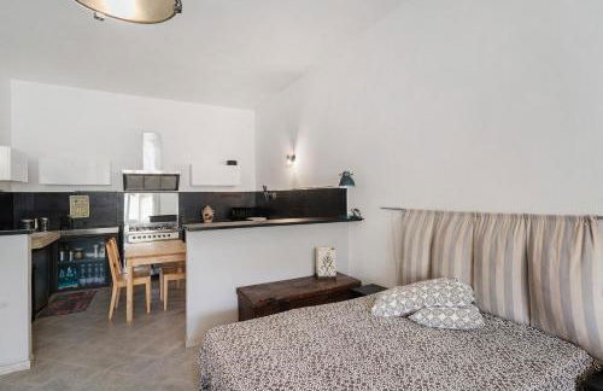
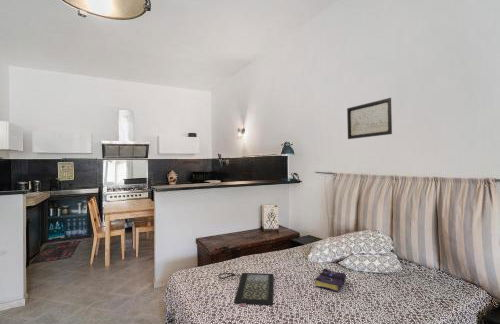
+ wall art [346,97,393,140]
+ clutch bag [217,272,274,307]
+ book [315,268,347,293]
